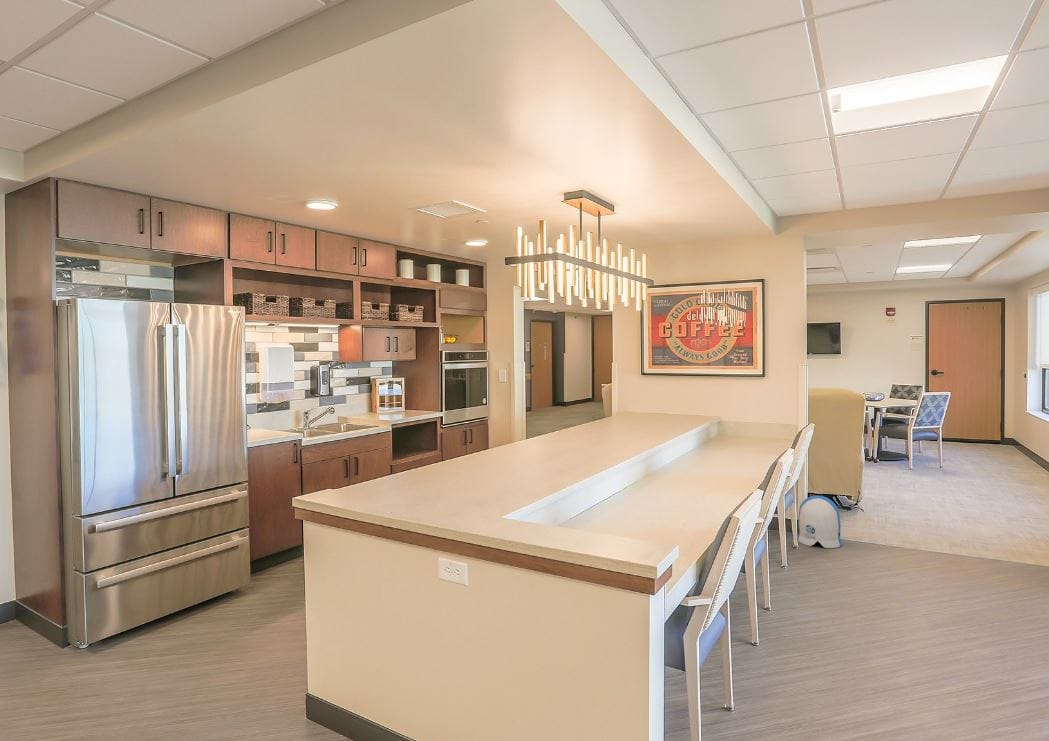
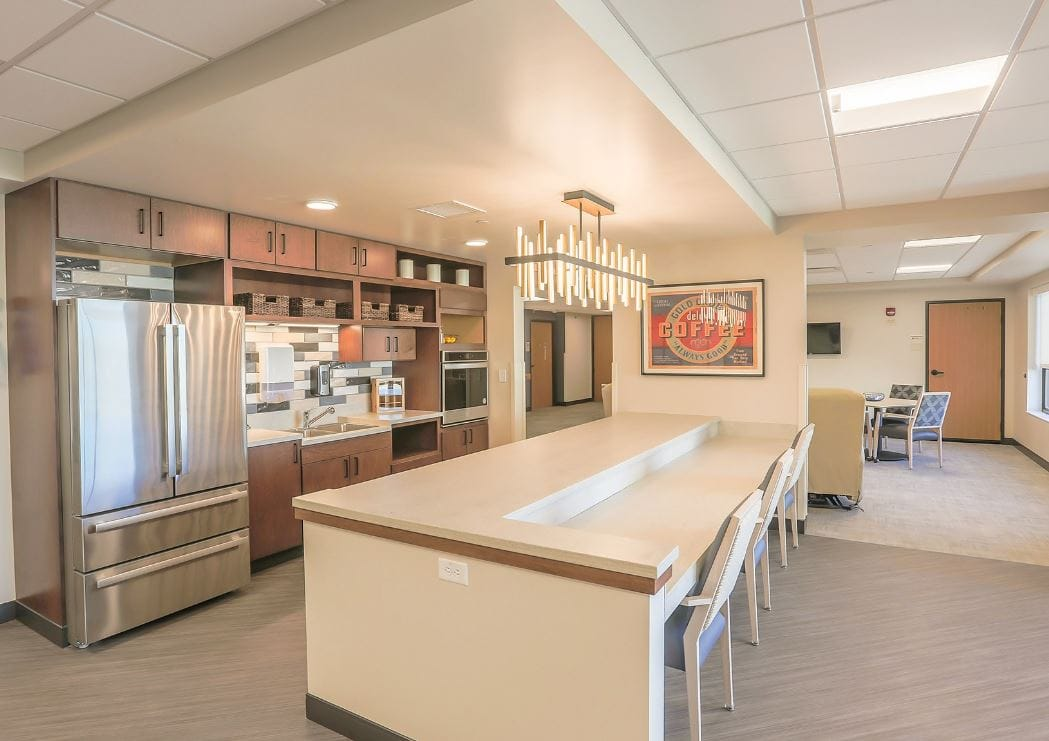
- sun visor [796,495,843,549]
